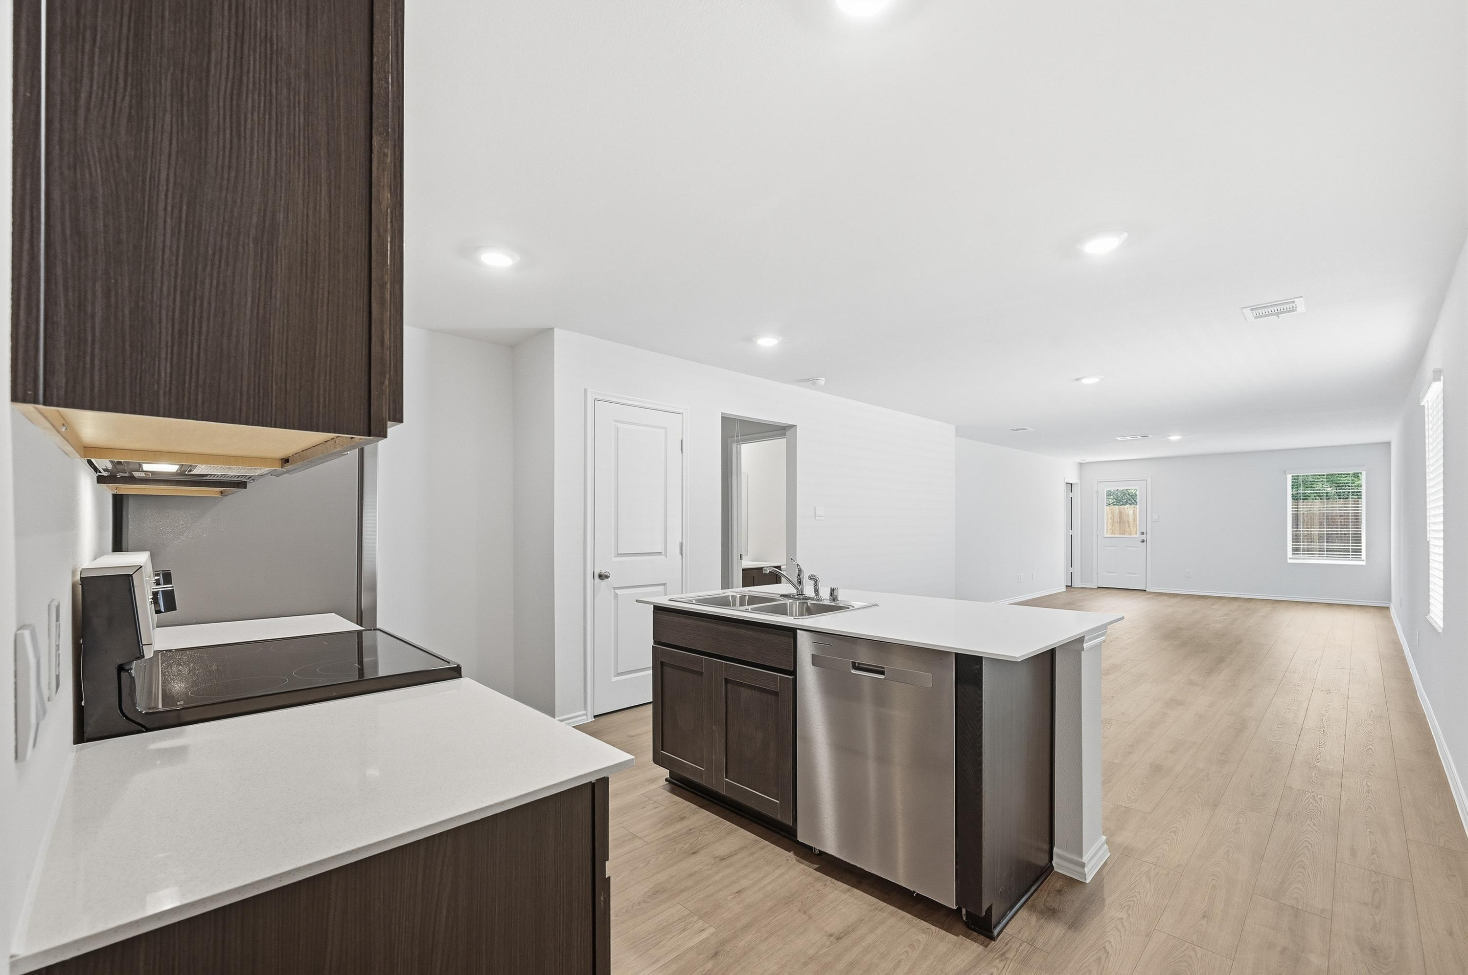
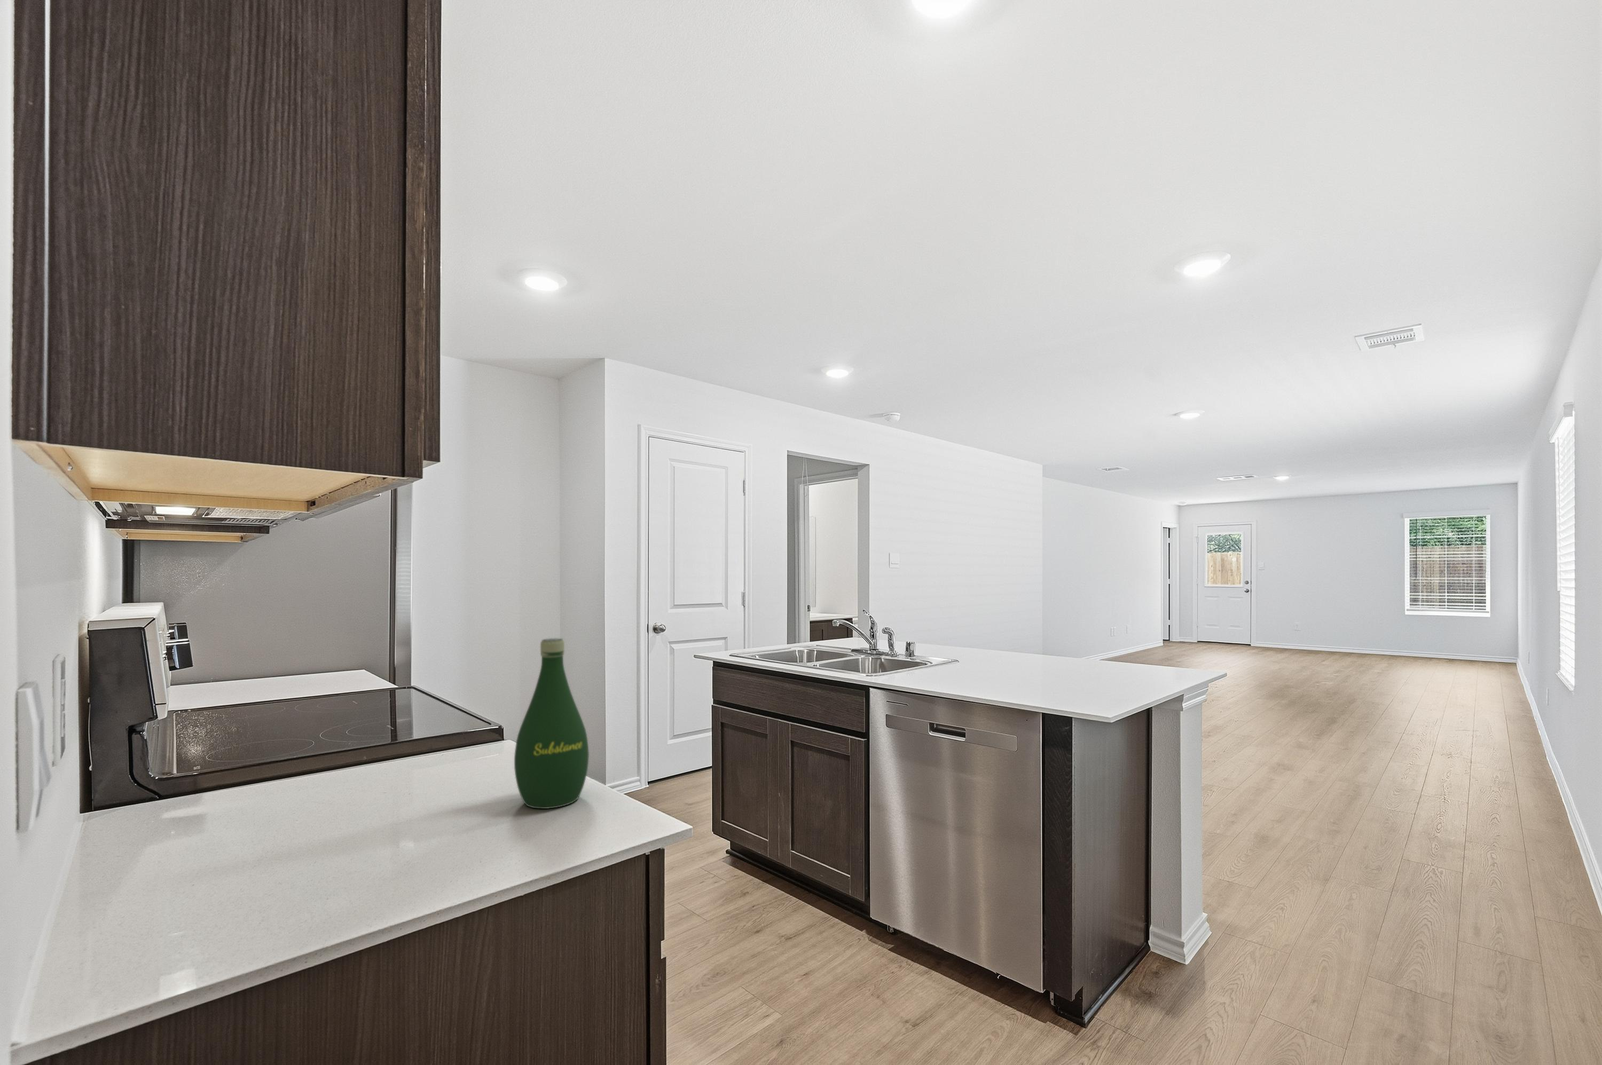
+ bottle [513,638,589,809]
